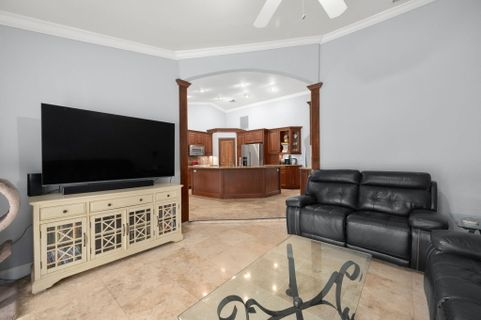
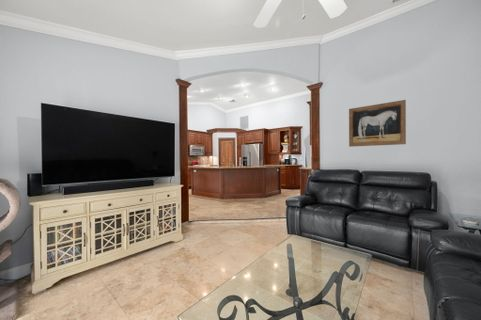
+ wall art [348,99,407,148]
